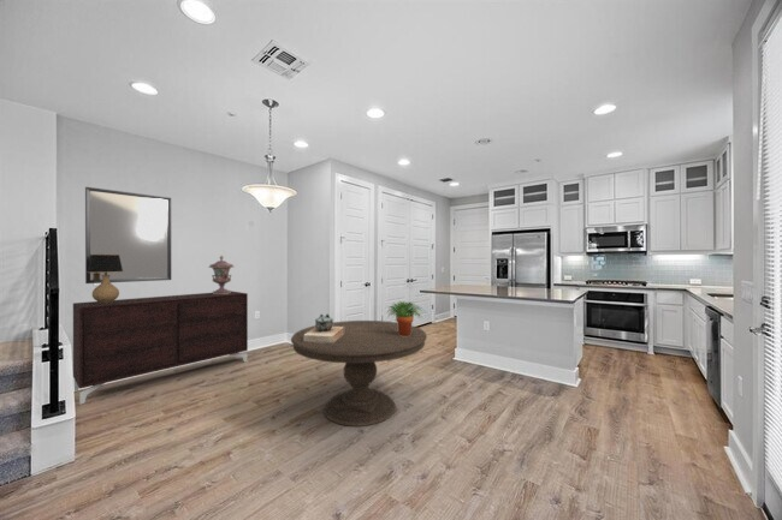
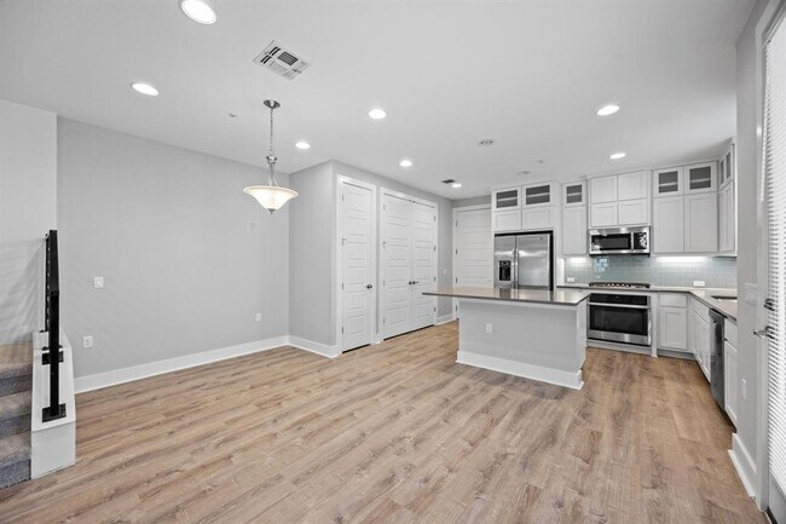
- potted plant [386,300,425,336]
- decorative urn [207,255,235,294]
- table lamp [88,255,136,304]
- home mirror [84,186,172,285]
- dining table [290,319,428,428]
- sideboard [72,289,249,406]
- decorative urn [304,312,344,342]
